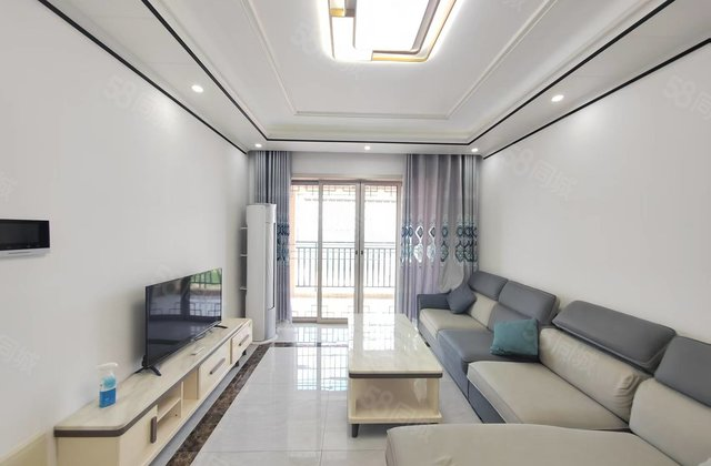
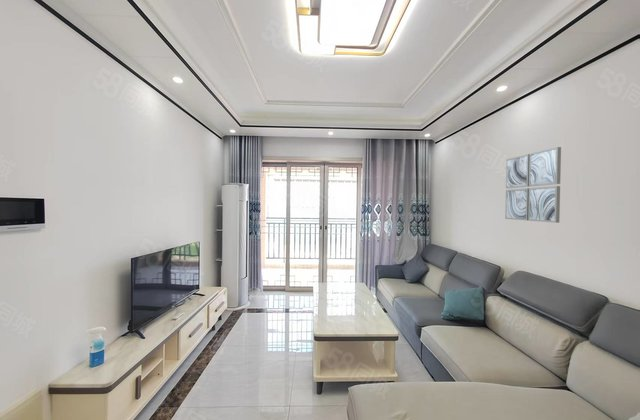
+ wall art [504,146,562,224]
